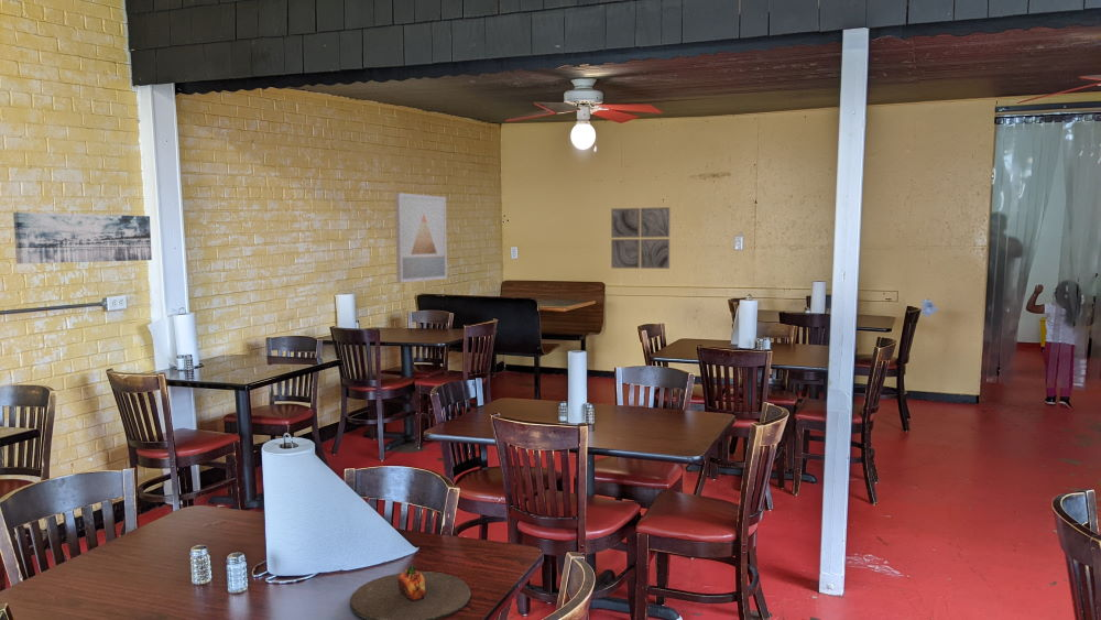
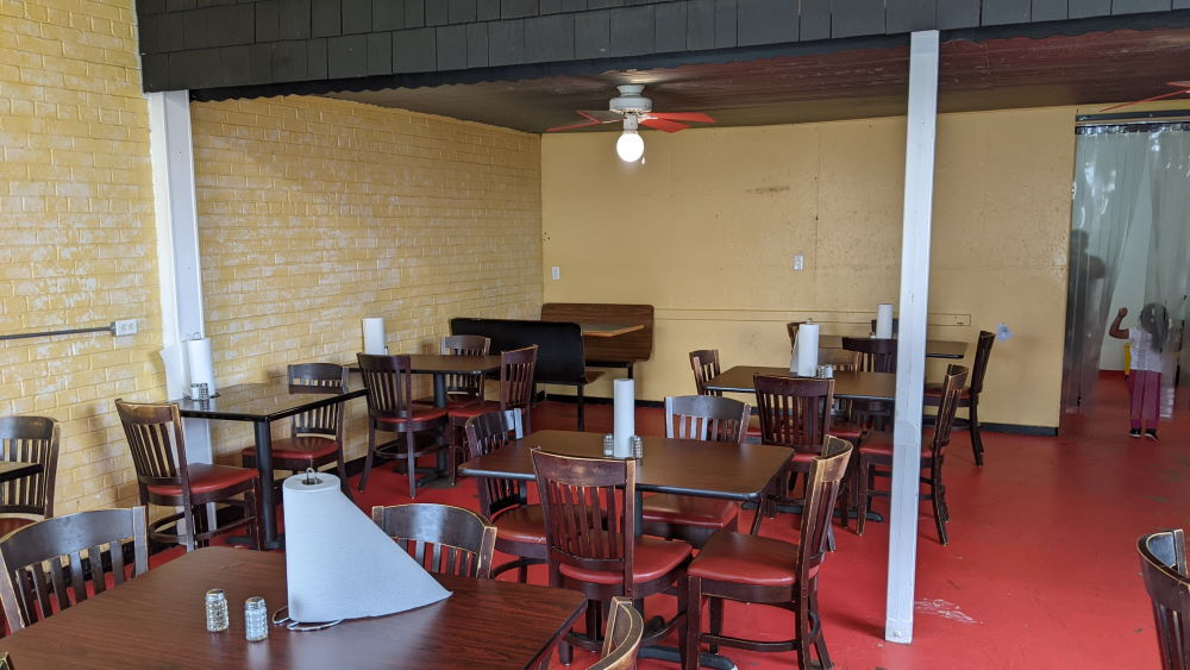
- plate [349,564,472,620]
- wall art [12,211,153,264]
- wall art [394,192,448,284]
- wall art [610,206,672,270]
